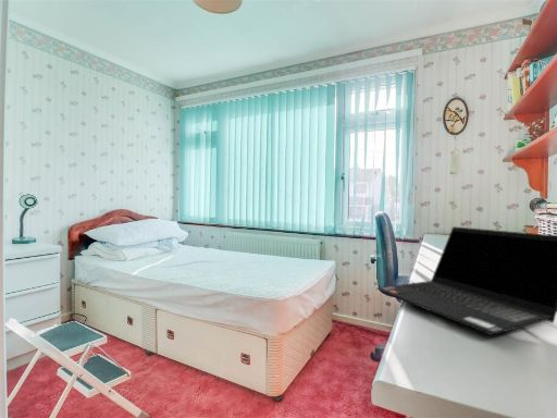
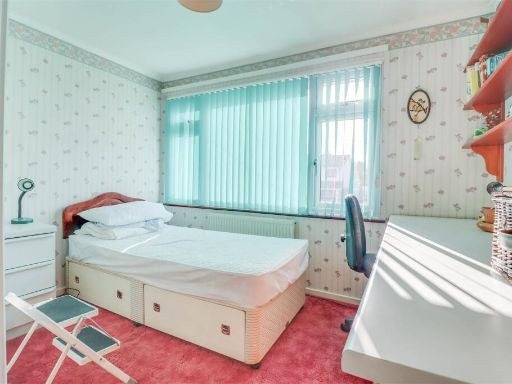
- laptop computer [375,225,557,336]
